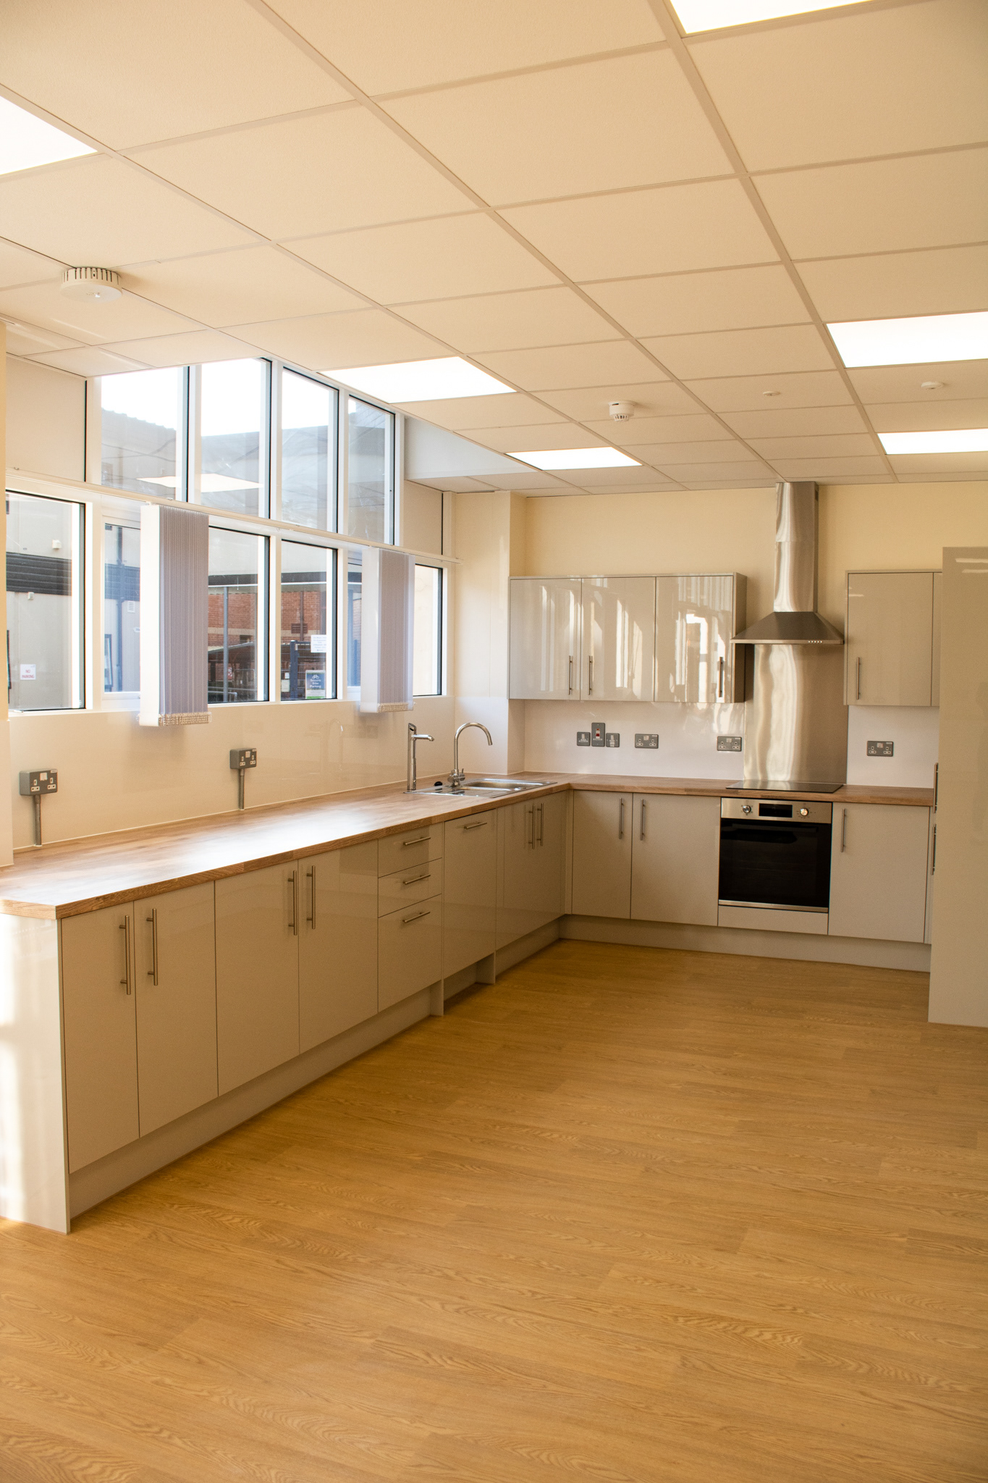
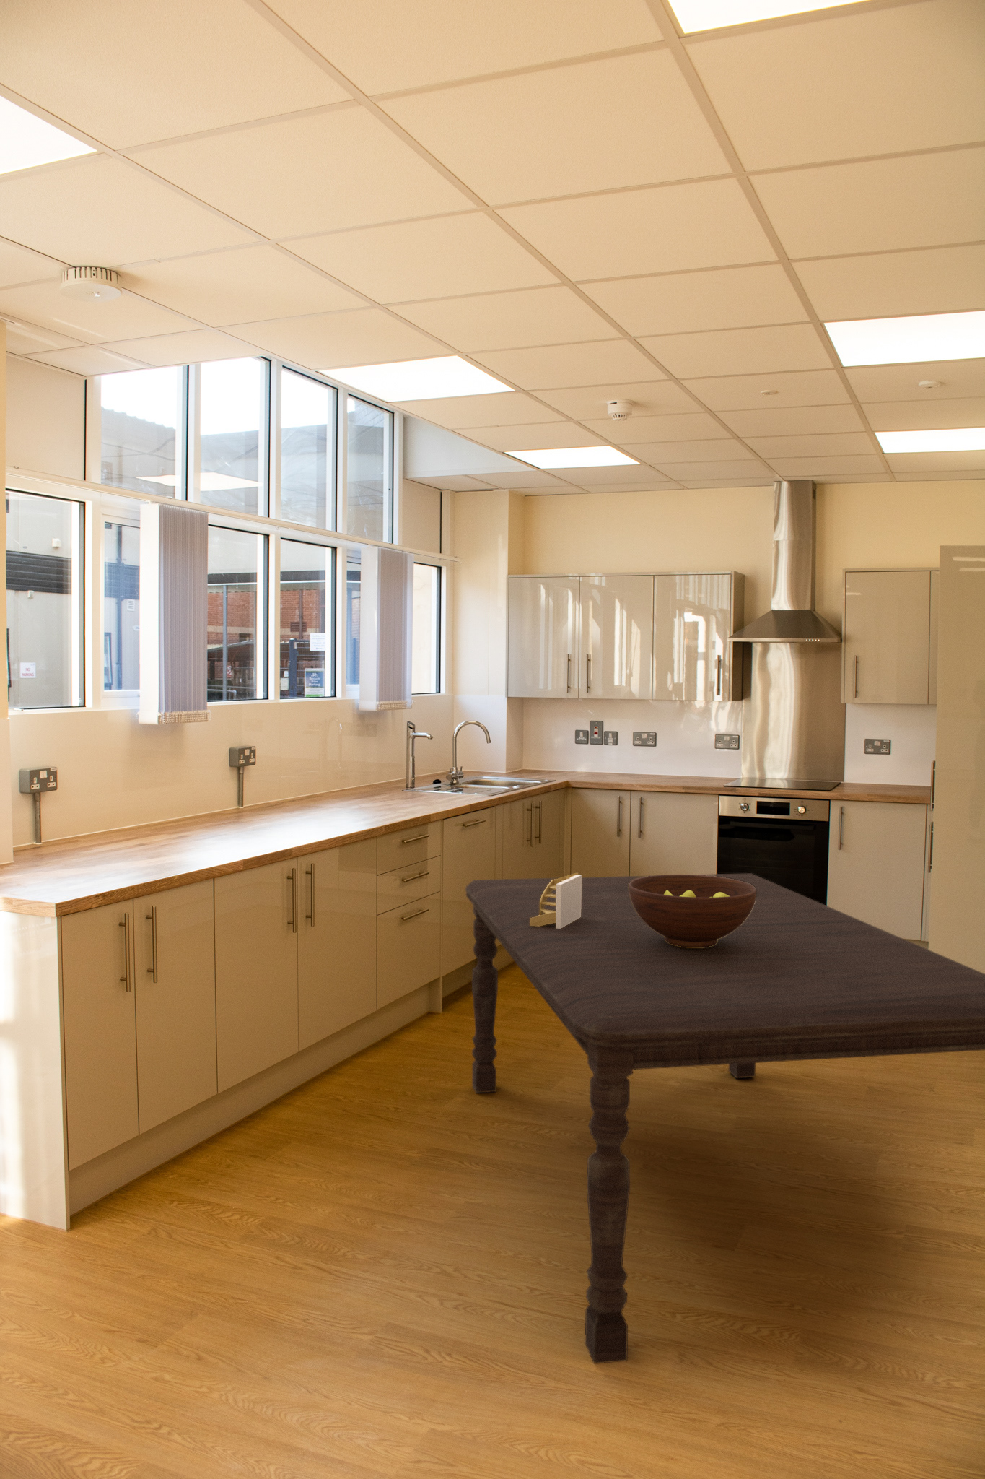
+ fruit bowl [629,874,756,948]
+ napkin holder [530,872,583,929]
+ dining table [465,872,985,1365]
